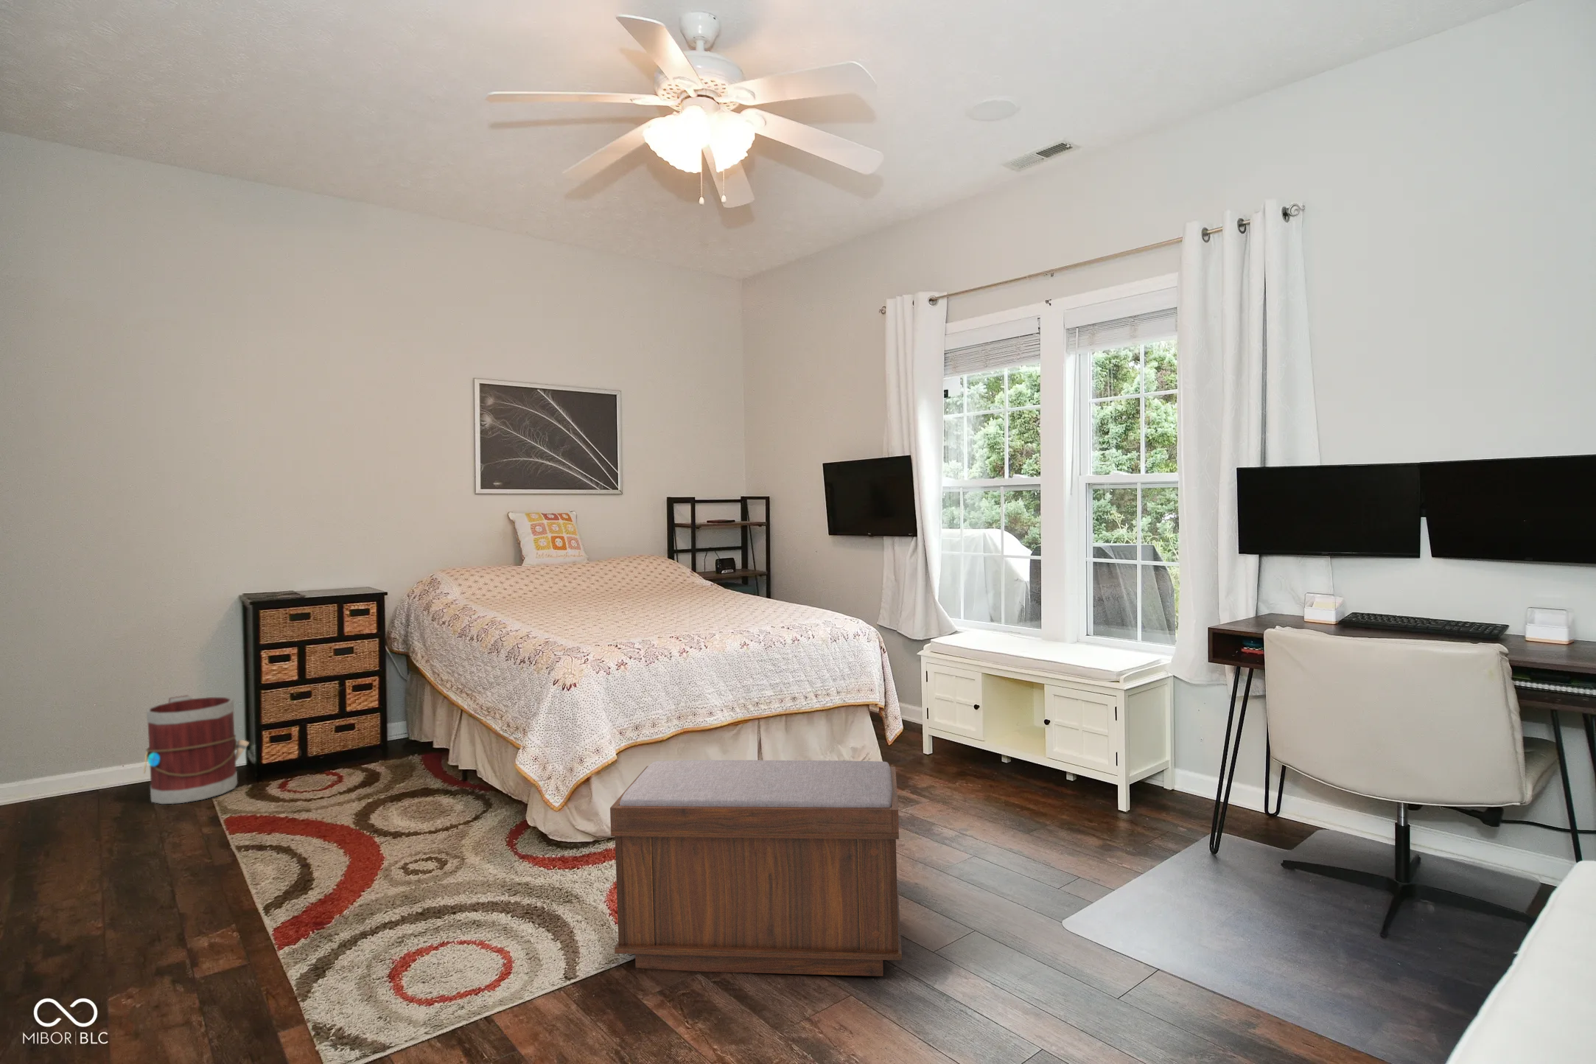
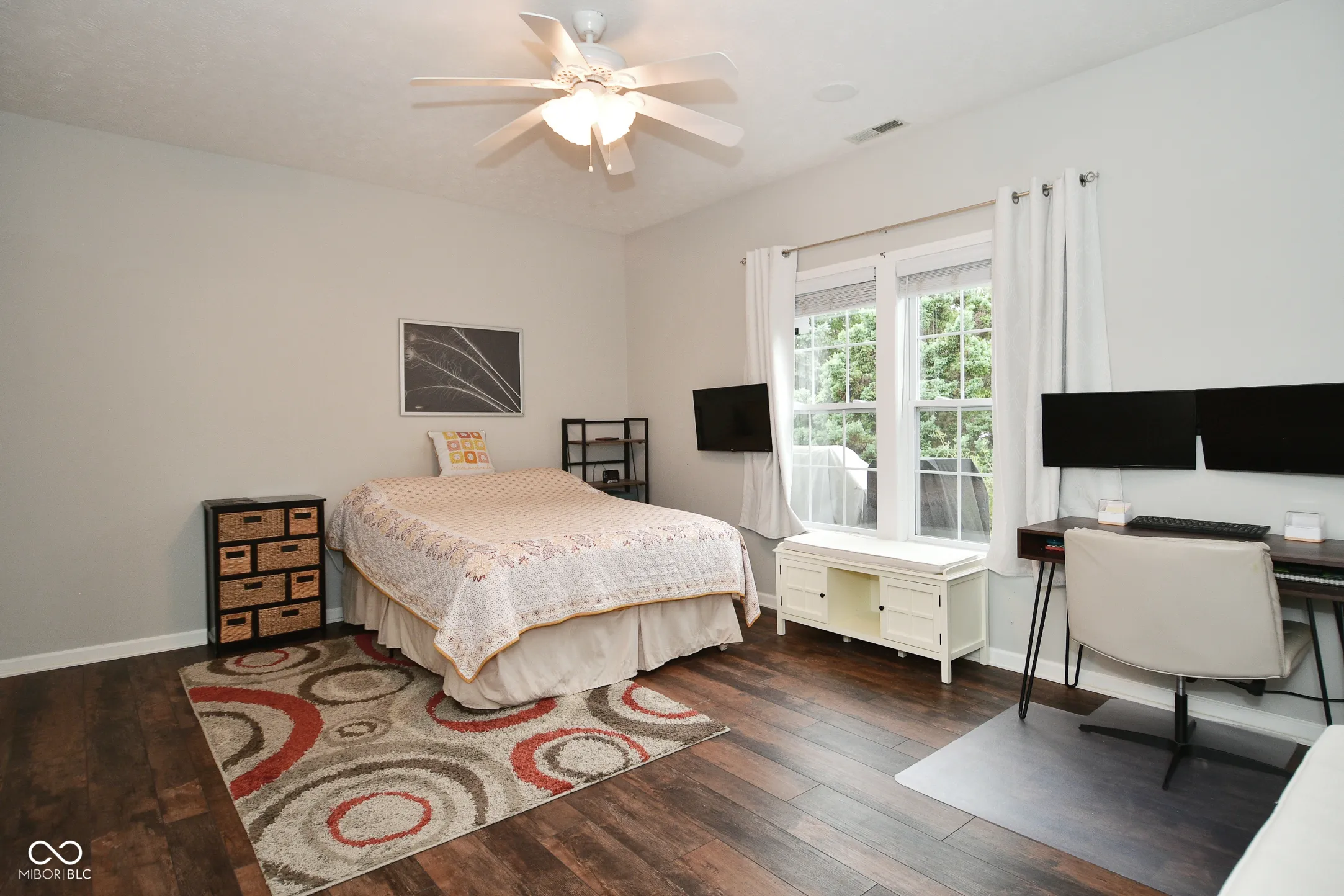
- bench [609,759,902,977]
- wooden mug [142,695,249,805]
